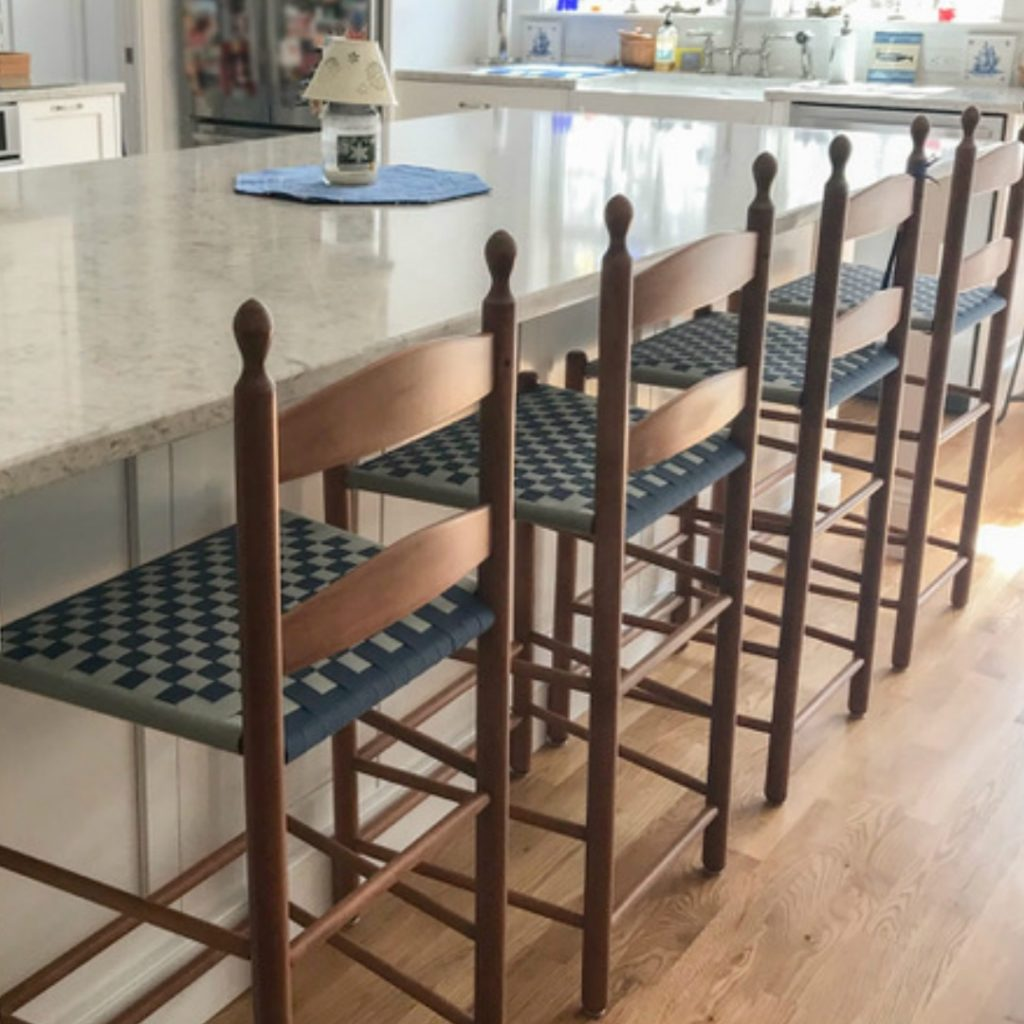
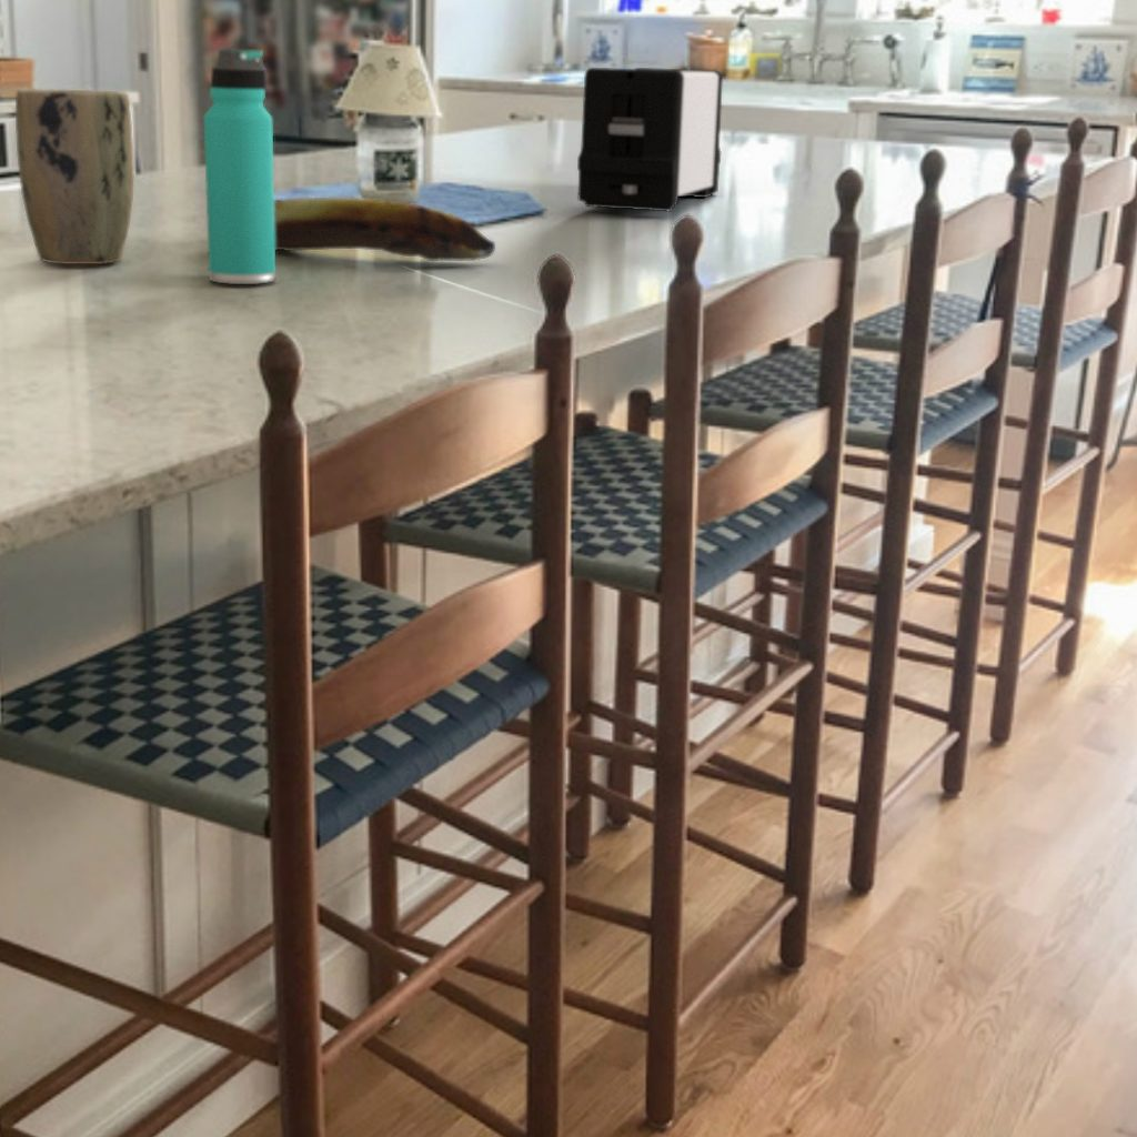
+ plant pot [14,88,135,265]
+ toaster [576,67,724,212]
+ thermos bottle [203,48,276,285]
+ banana [274,195,496,262]
